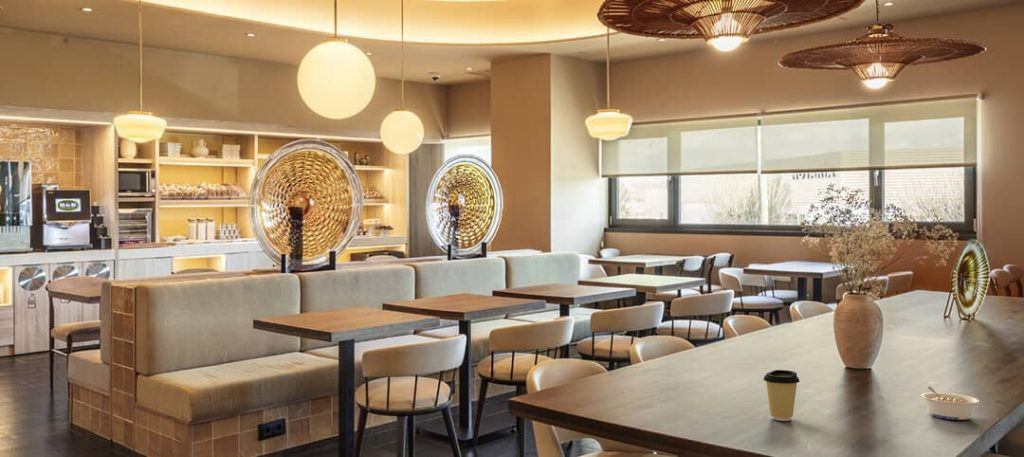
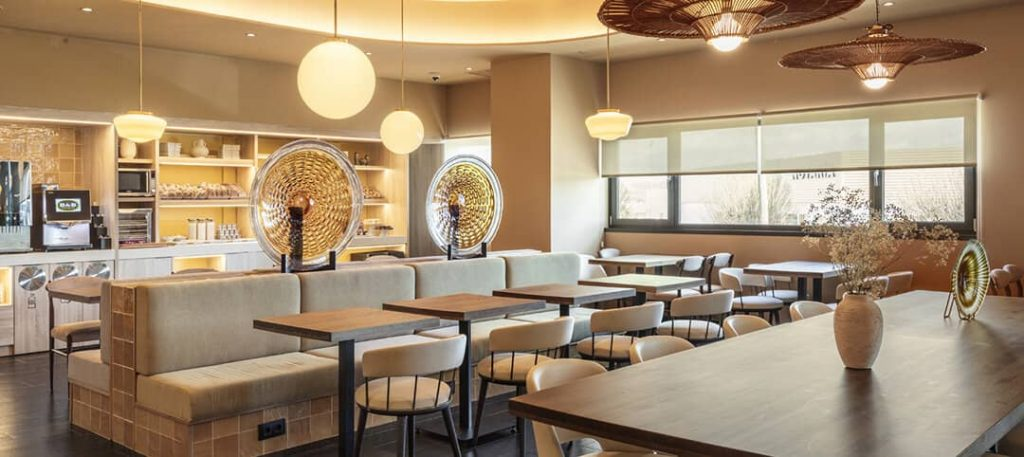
- legume [920,386,980,421]
- coffee cup [762,369,801,422]
